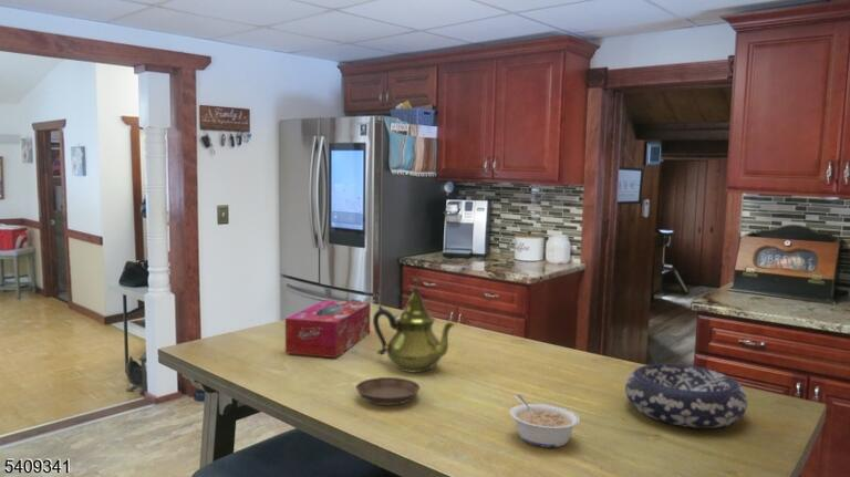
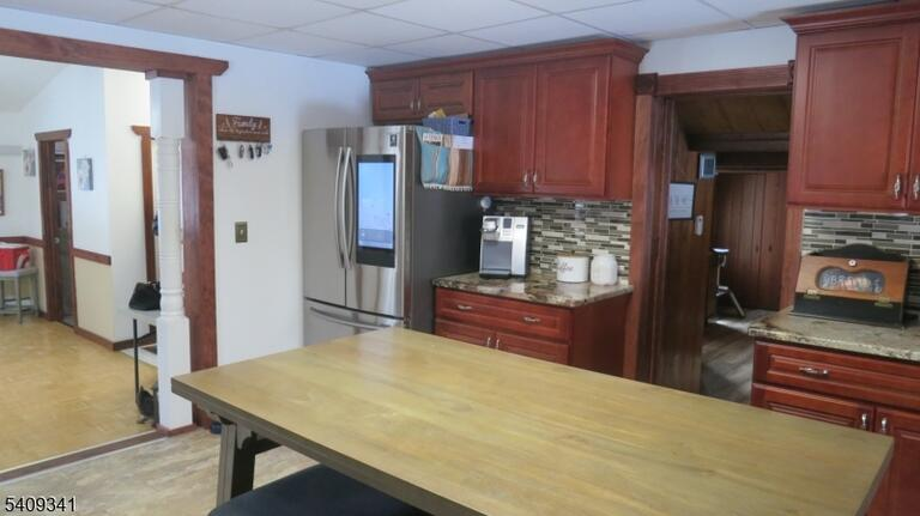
- decorative bowl [624,363,748,429]
- tissue box [284,299,371,359]
- legume [509,394,581,448]
- saucer [355,376,422,406]
- teapot [372,278,457,373]
